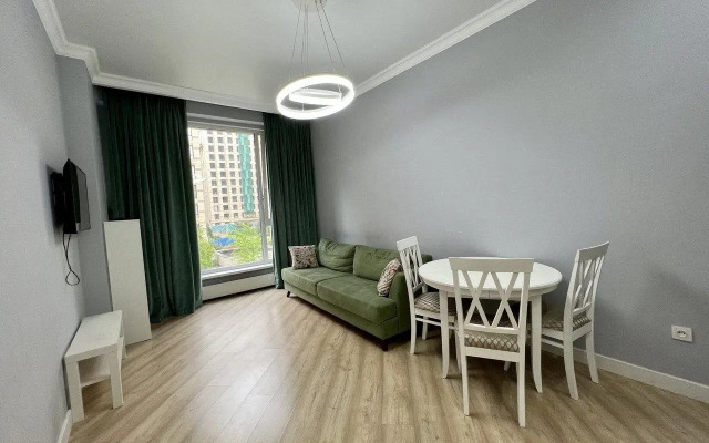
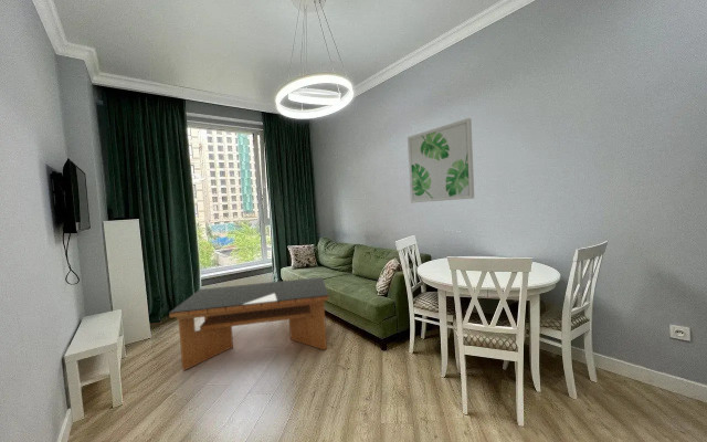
+ coffee table [168,276,329,371]
+ wall art [407,117,475,204]
